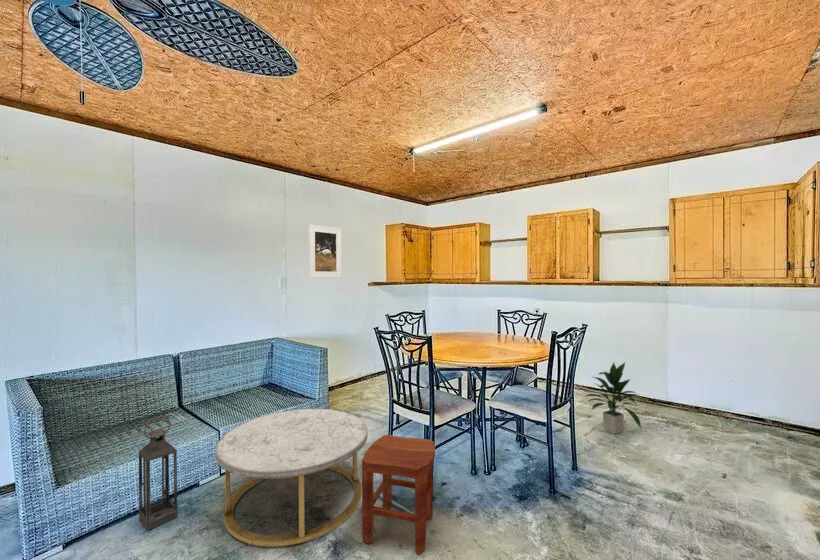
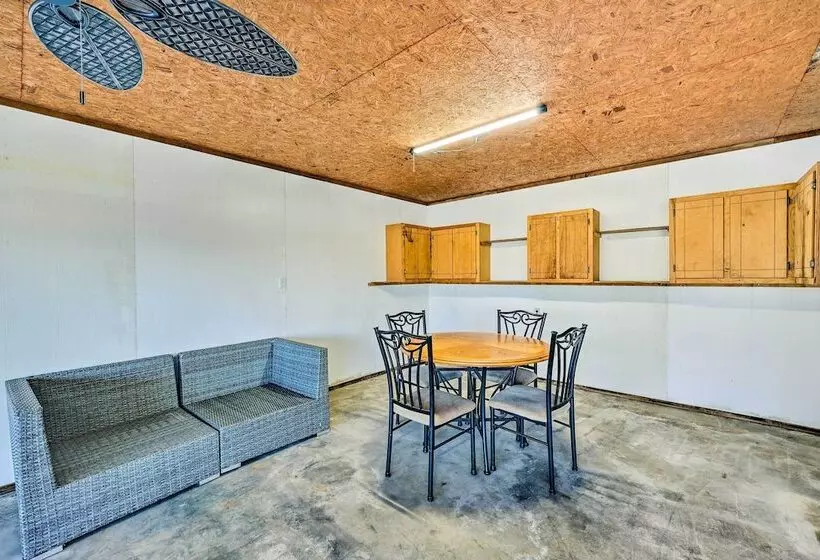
- indoor plant [583,361,642,435]
- coffee table [214,408,369,548]
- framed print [308,223,342,279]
- stool [361,434,436,556]
- lantern [138,415,178,532]
